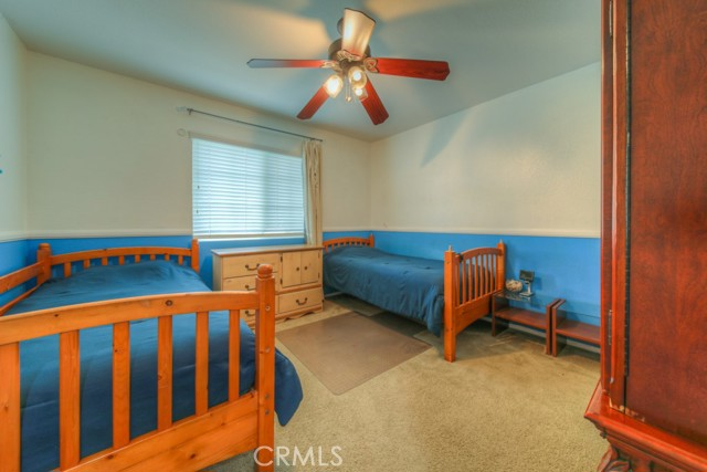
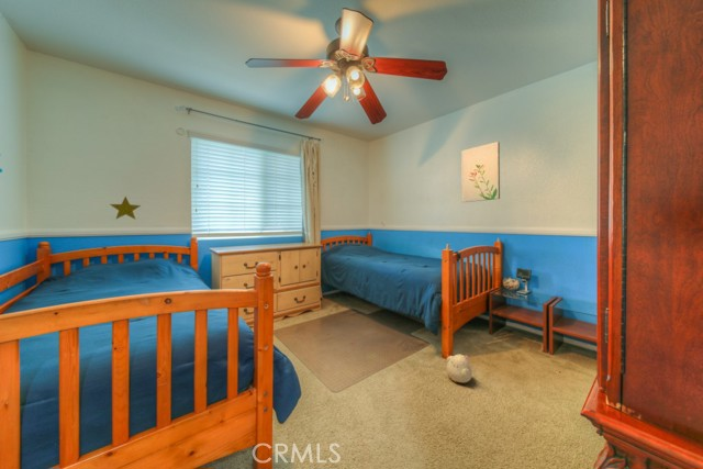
+ plush toy [446,354,473,383]
+ decorative star [109,196,142,220]
+ wall art [460,141,501,203]
